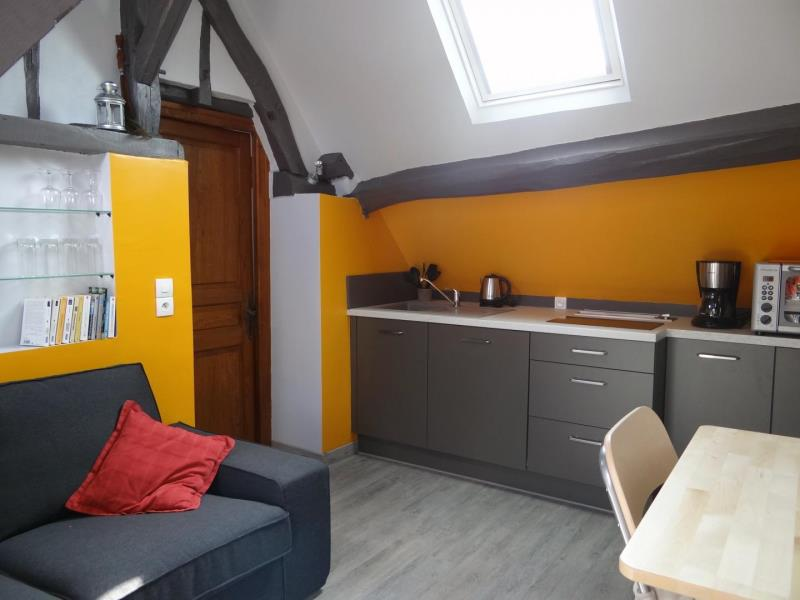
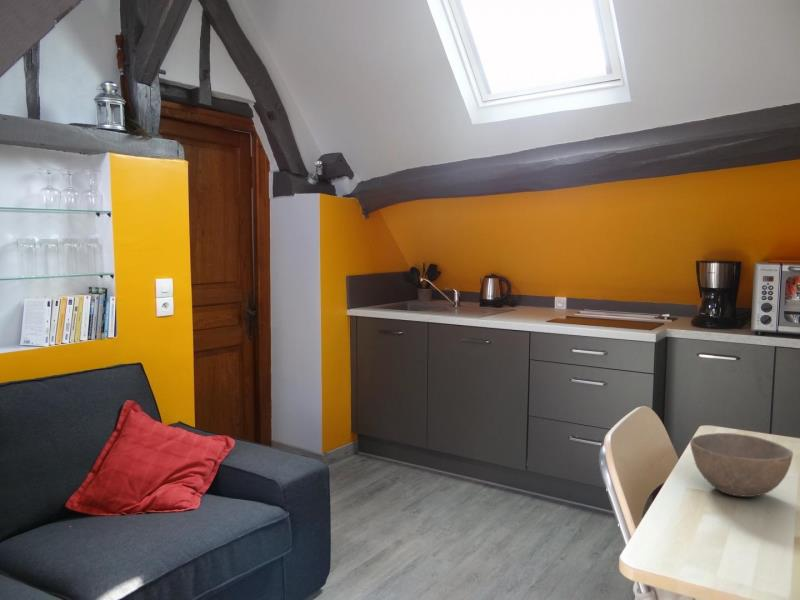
+ bowl [689,432,794,498]
